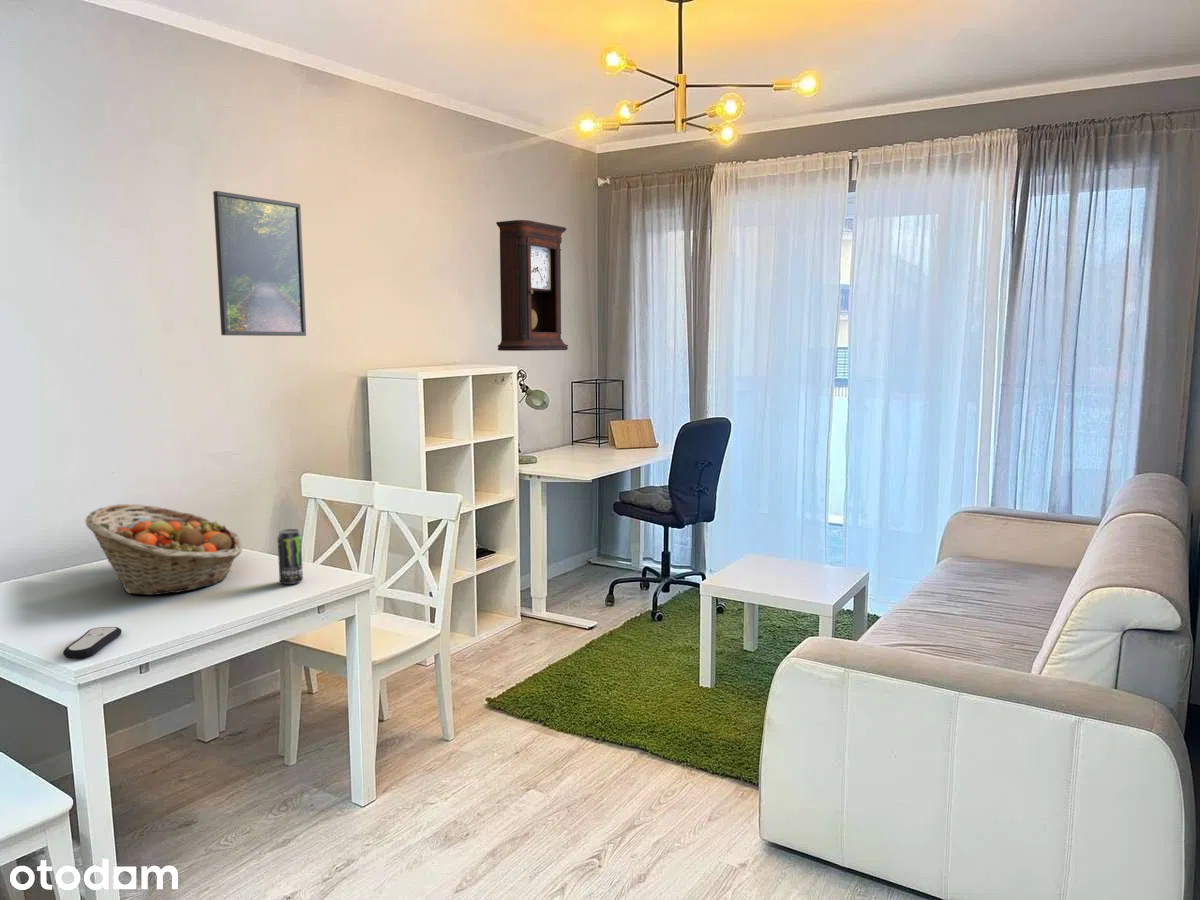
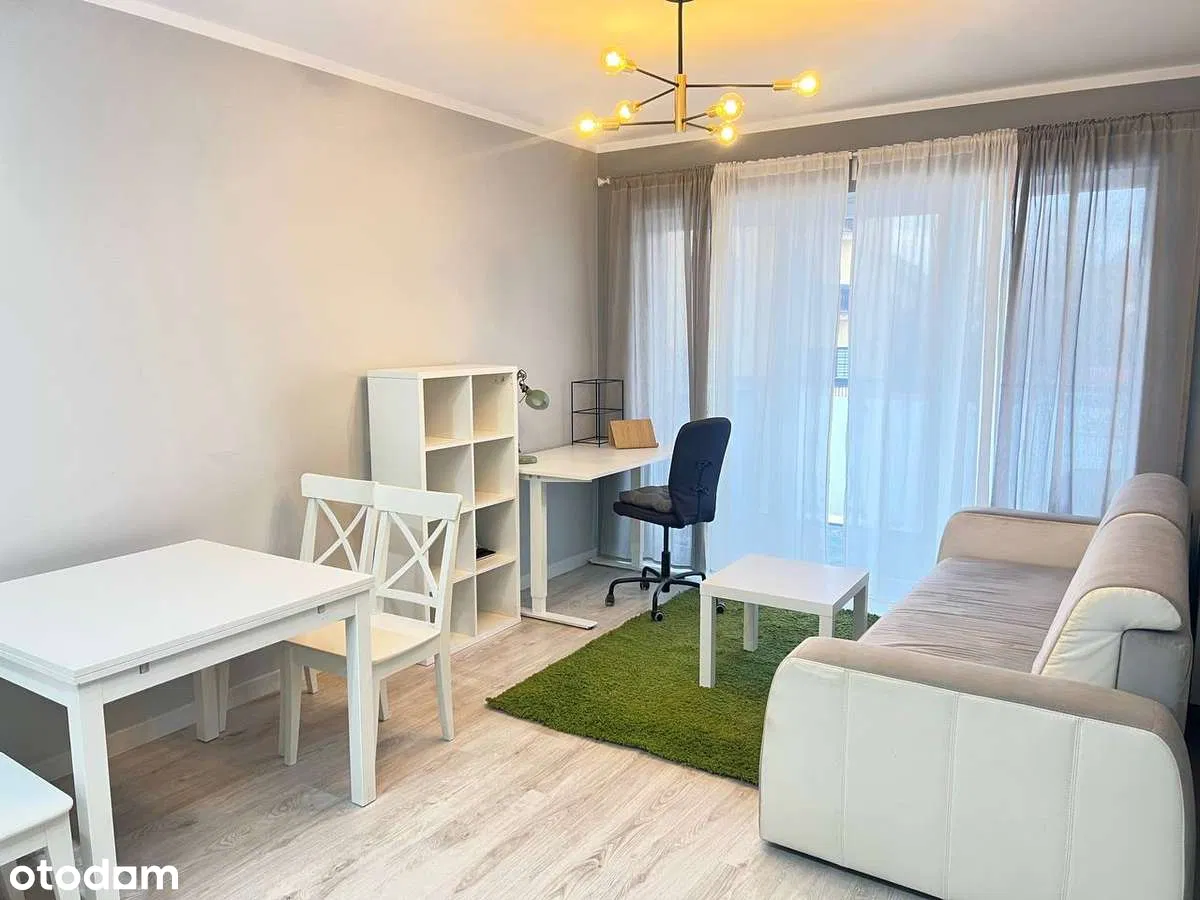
- pendulum clock [495,219,569,352]
- remote control [62,626,122,660]
- beverage can [276,528,304,585]
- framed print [212,190,307,337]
- fruit basket [84,503,243,596]
